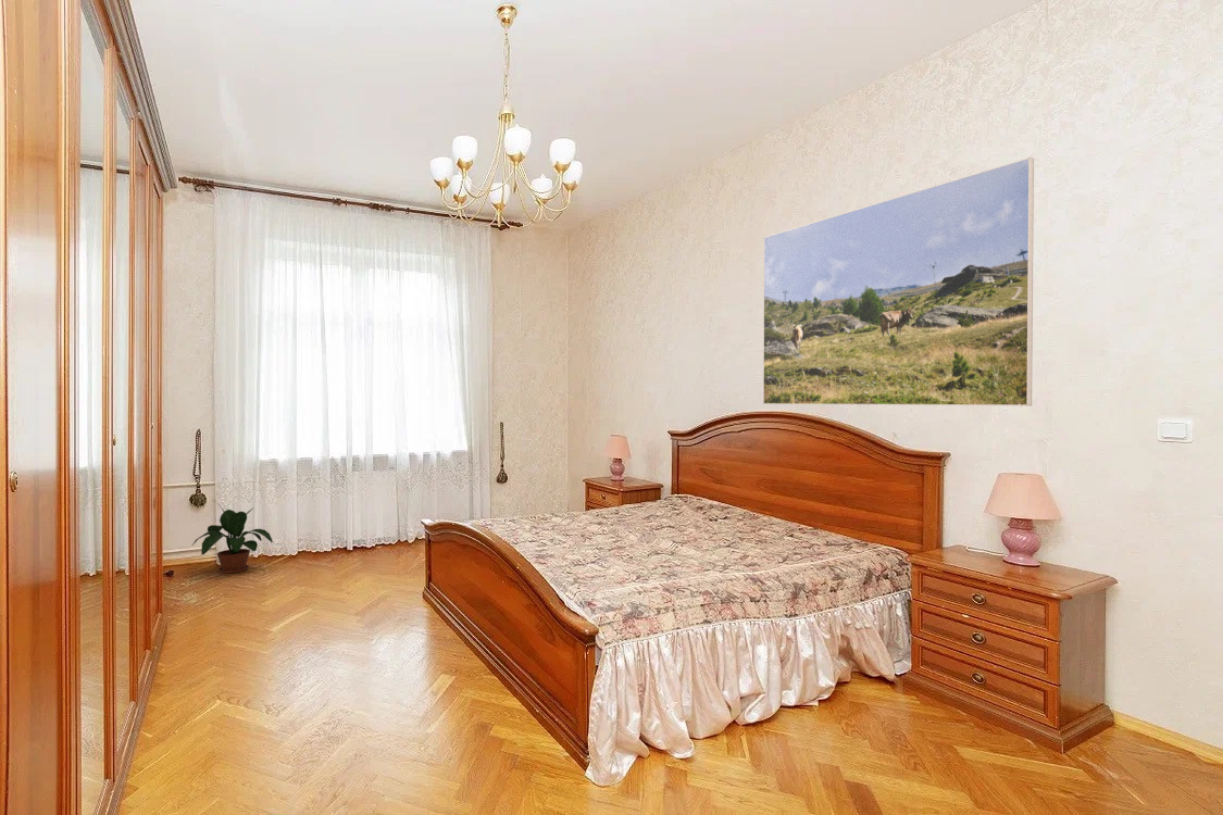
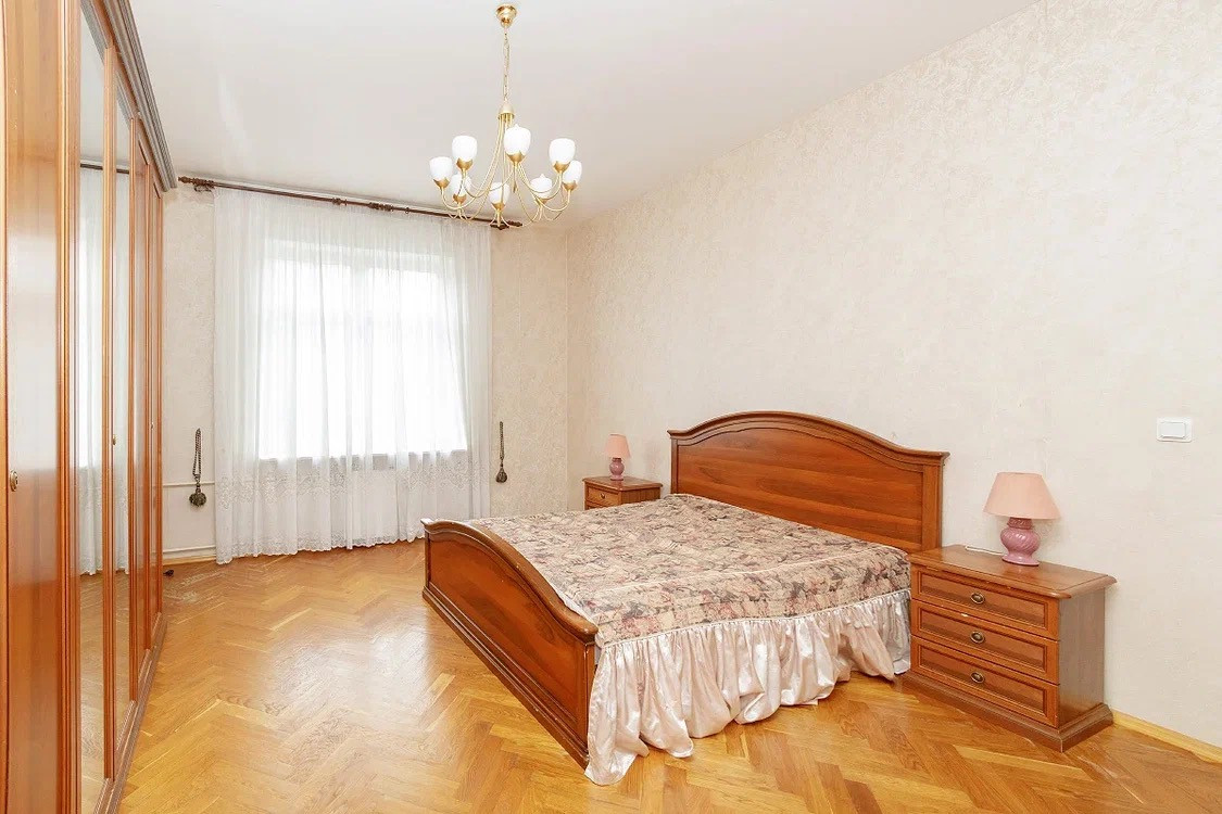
- potted plant [191,499,274,574]
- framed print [762,156,1035,406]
